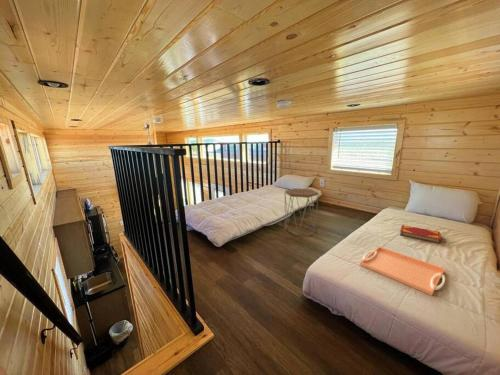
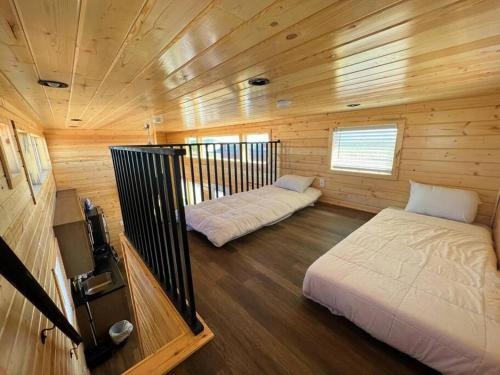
- hardback book [399,224,442,244]
- side table [284,187,320,236]
- serving tray [359,246,446,297]
